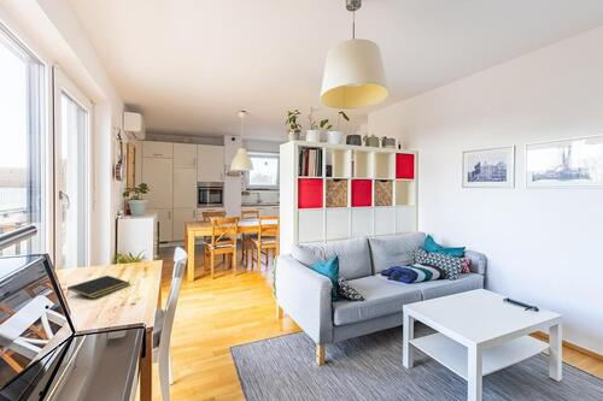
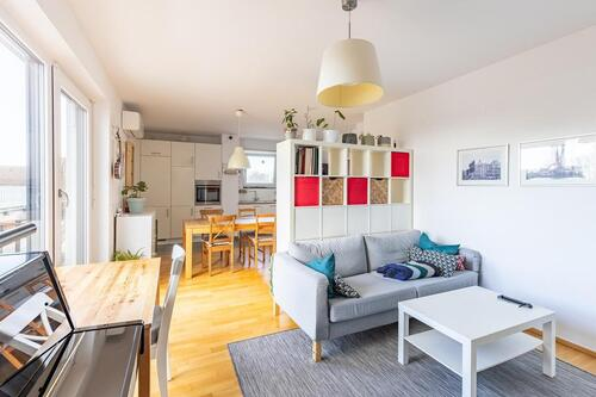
- notepad [65,275,131,300]
